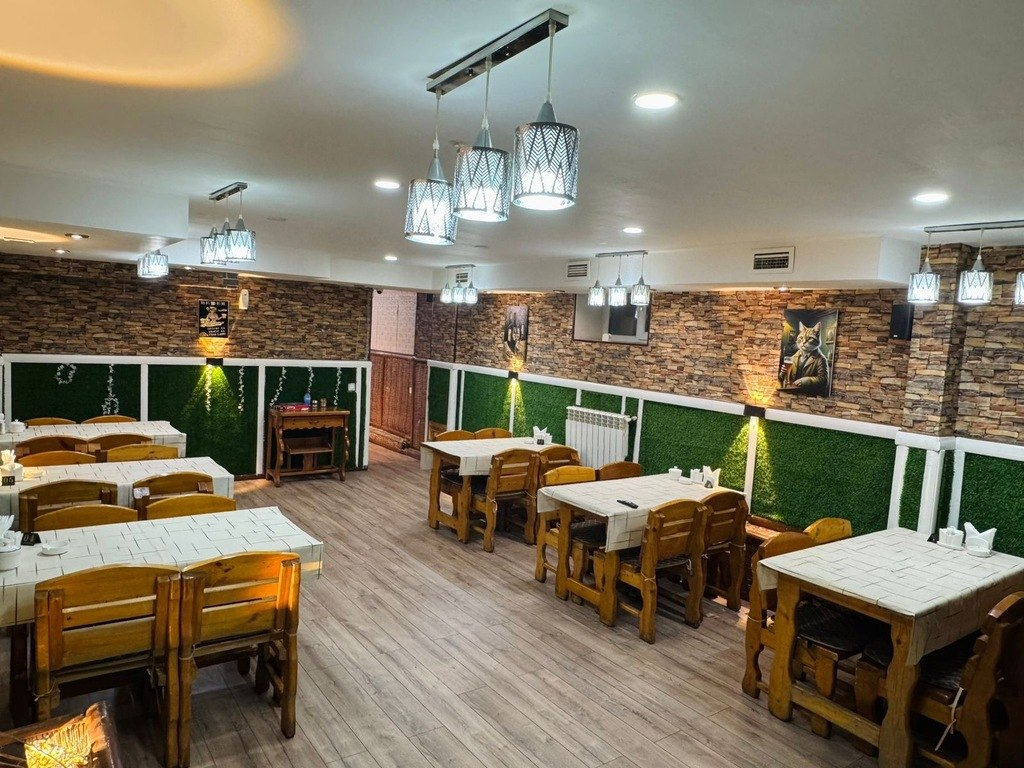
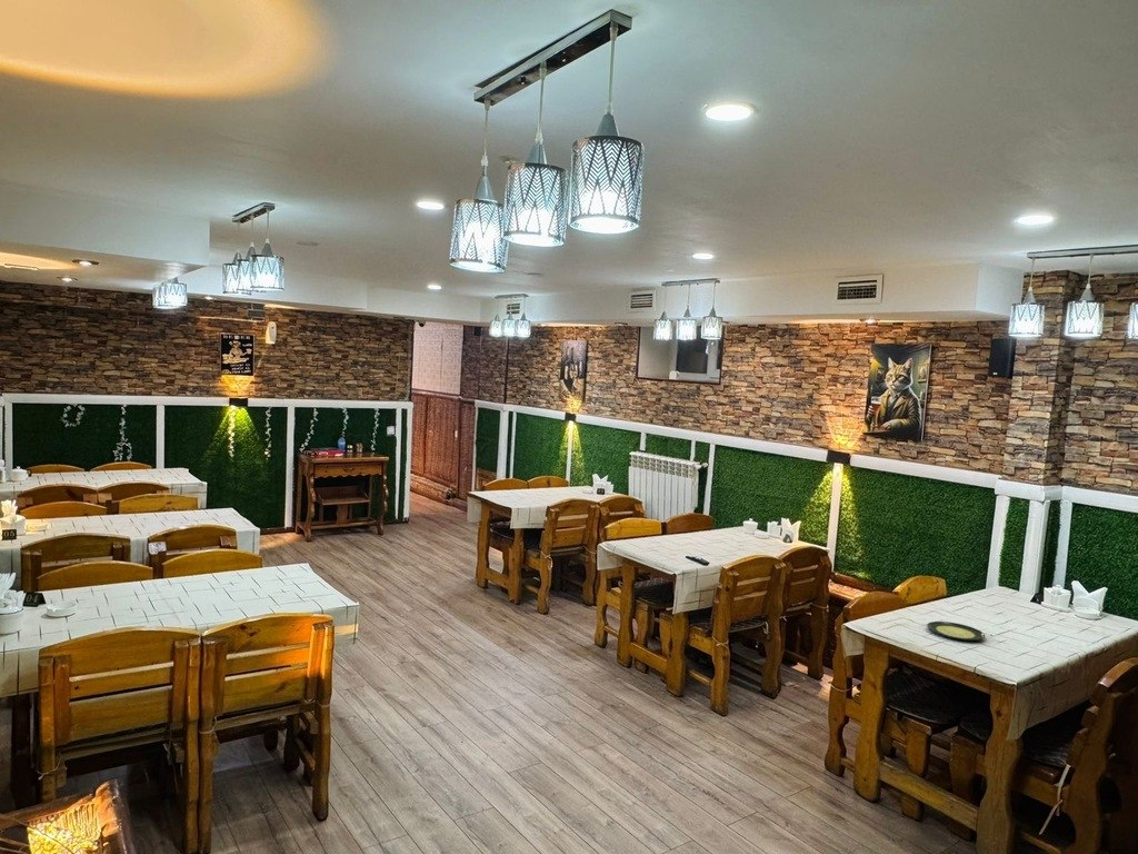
+ plate [926,620,986,642]
